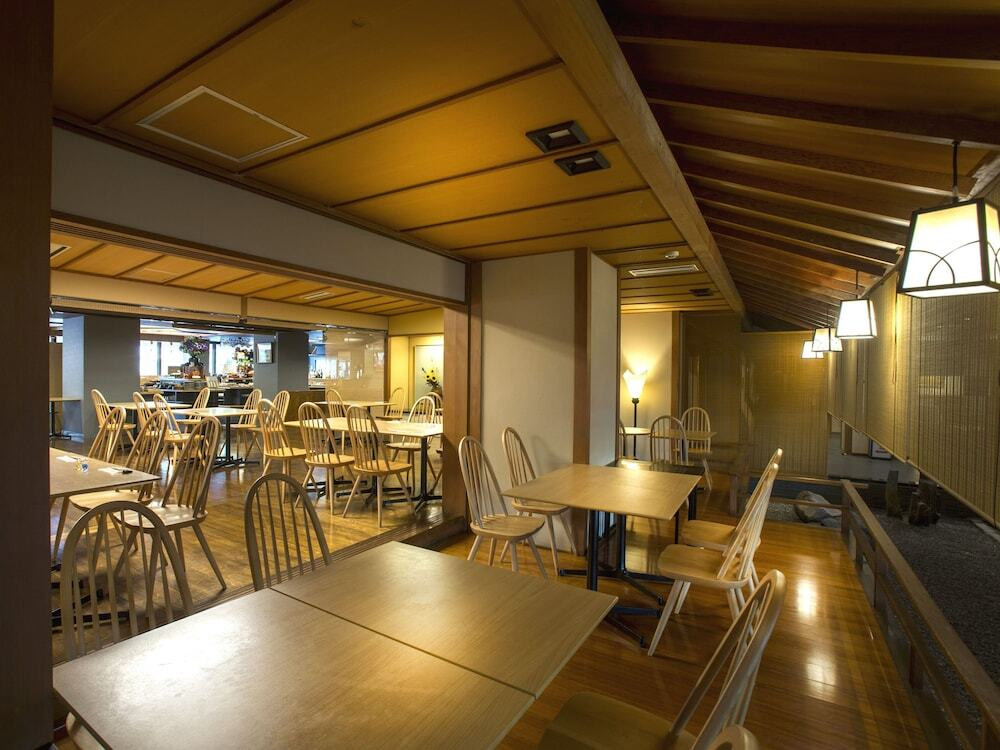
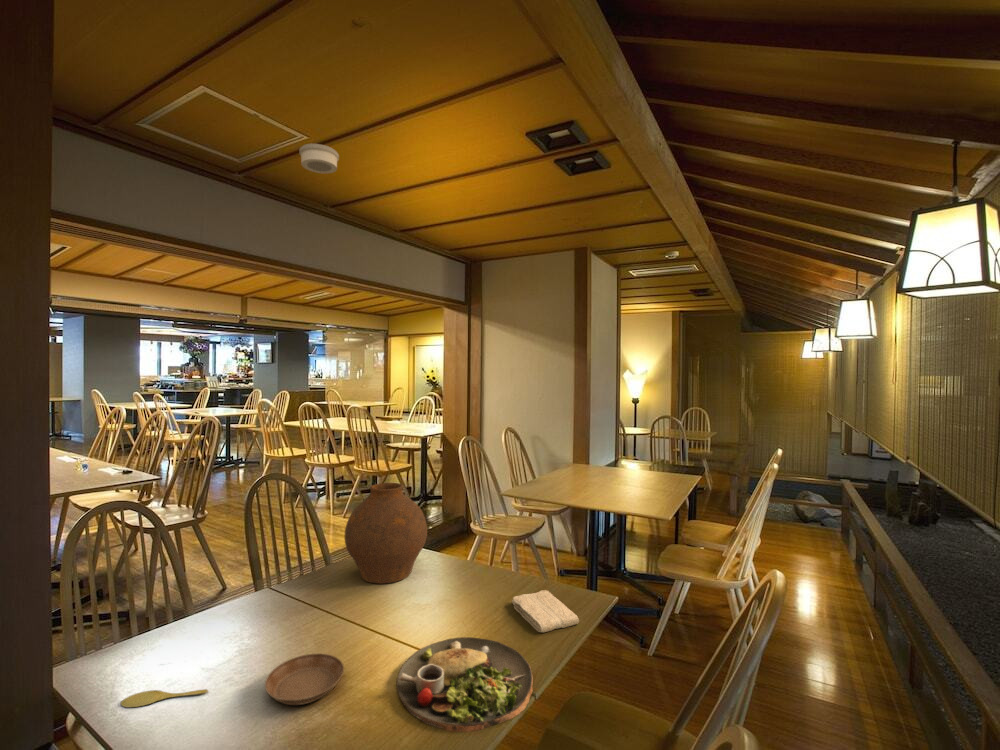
+ saucer [264,652,345,706]
+ smoke detector [298,142,340,174]
+ spoon [120,688,209,708]
+ dinner plate [395,636,534,733]
+ washcloth [511,589,580,633]
+ vase [344,482,428,585]
